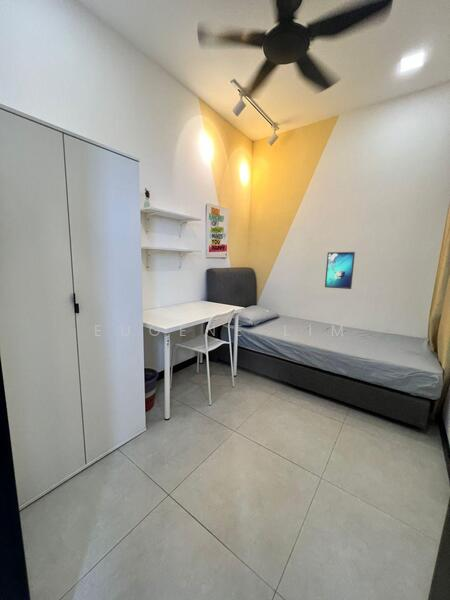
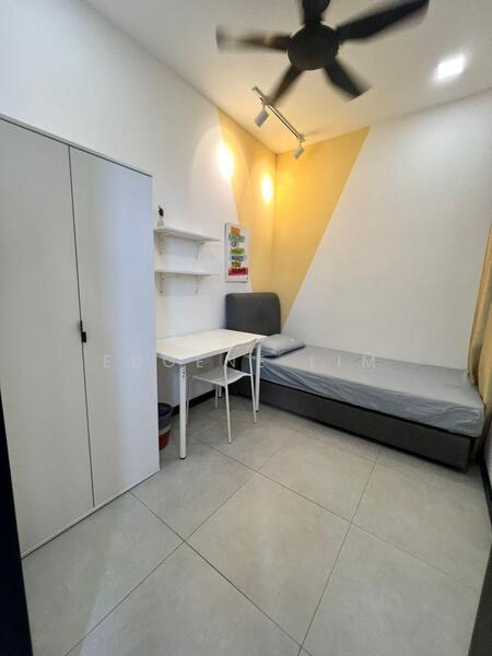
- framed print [324,251,356,290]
